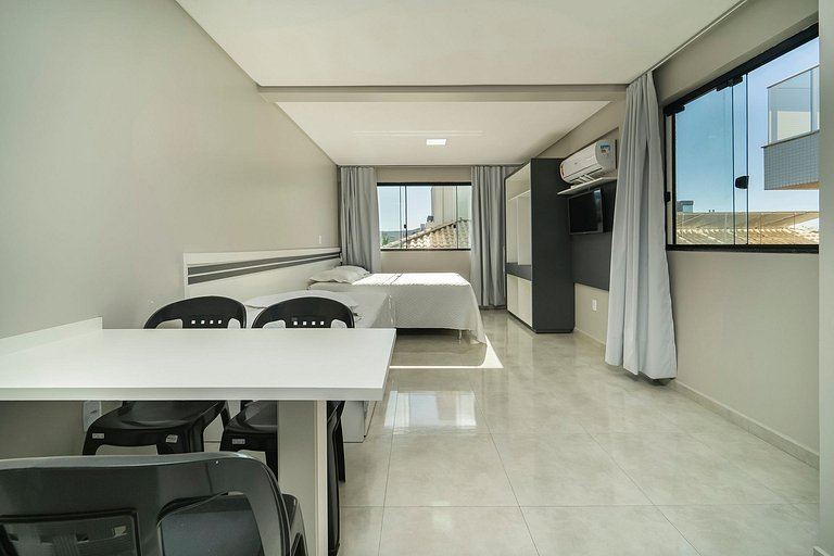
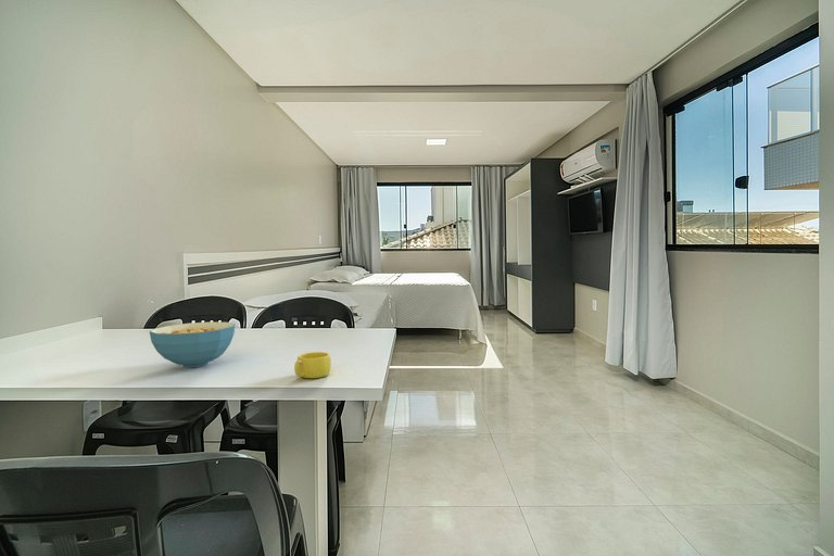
+ cereal bowl [149,321,237,368]
+ cup [293,351,332,379]
